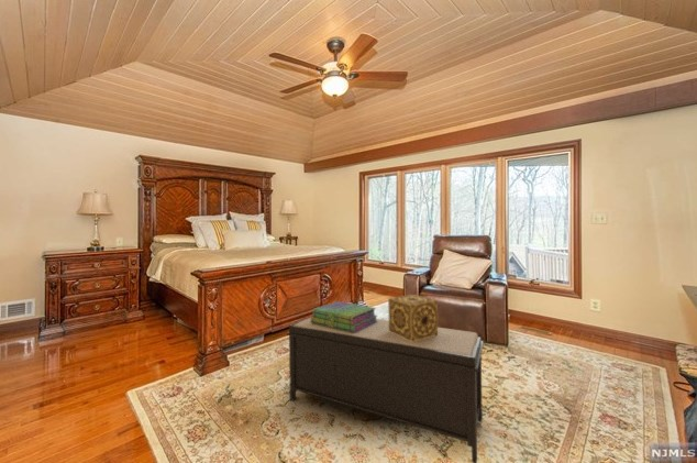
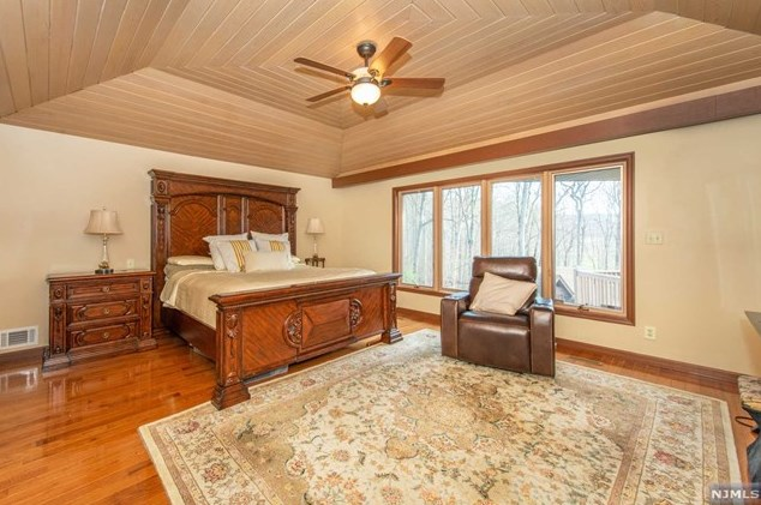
- decorative box [387,294,439,342]
- stack of books [310,300,378,333]
- bench [286,317,484,463]
